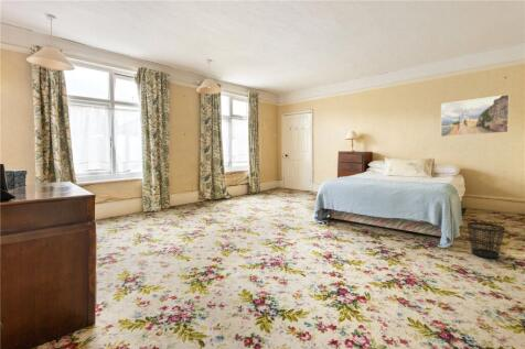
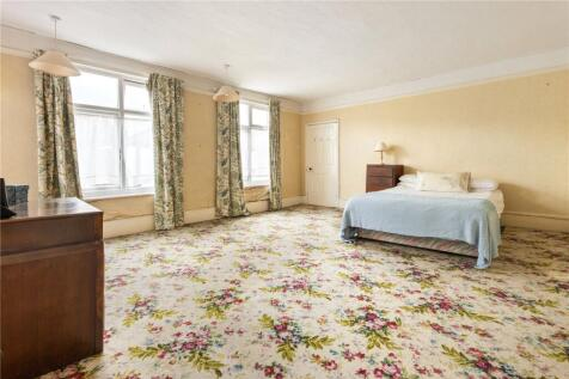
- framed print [440,94,511,138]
- wastebasket [467,221,506,259]
